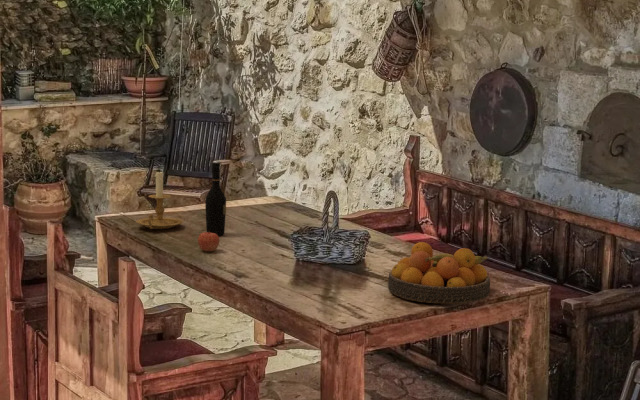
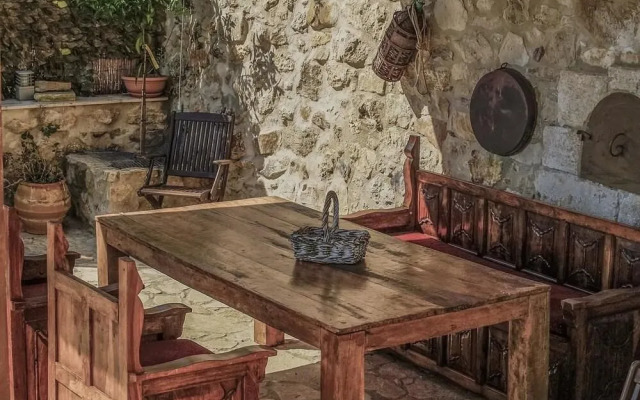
- wine bottle [204,162,227,237]
- candle holder [135,169,184,230]
- apple [197,231,220,252]
- fruit bowl [387,241,491,305]
